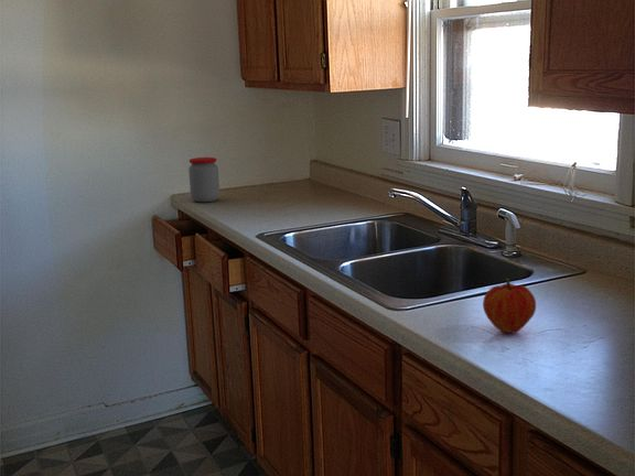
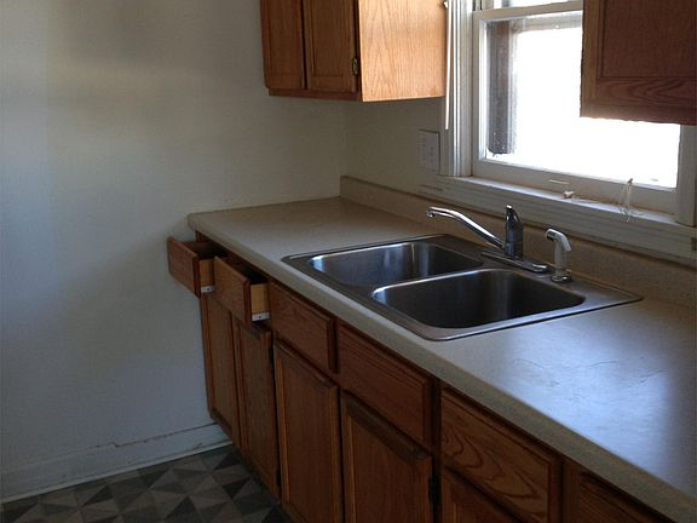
- jar [187,156,220,203]
- fruit [482,279,537,335]
